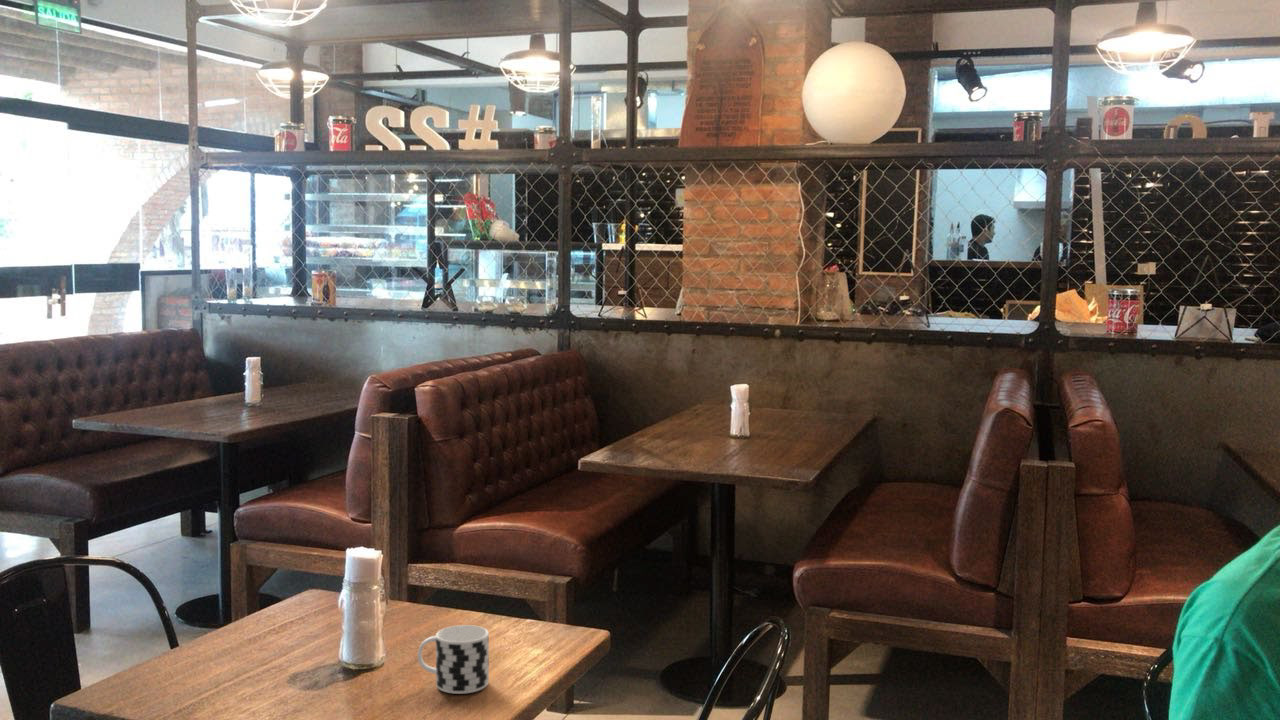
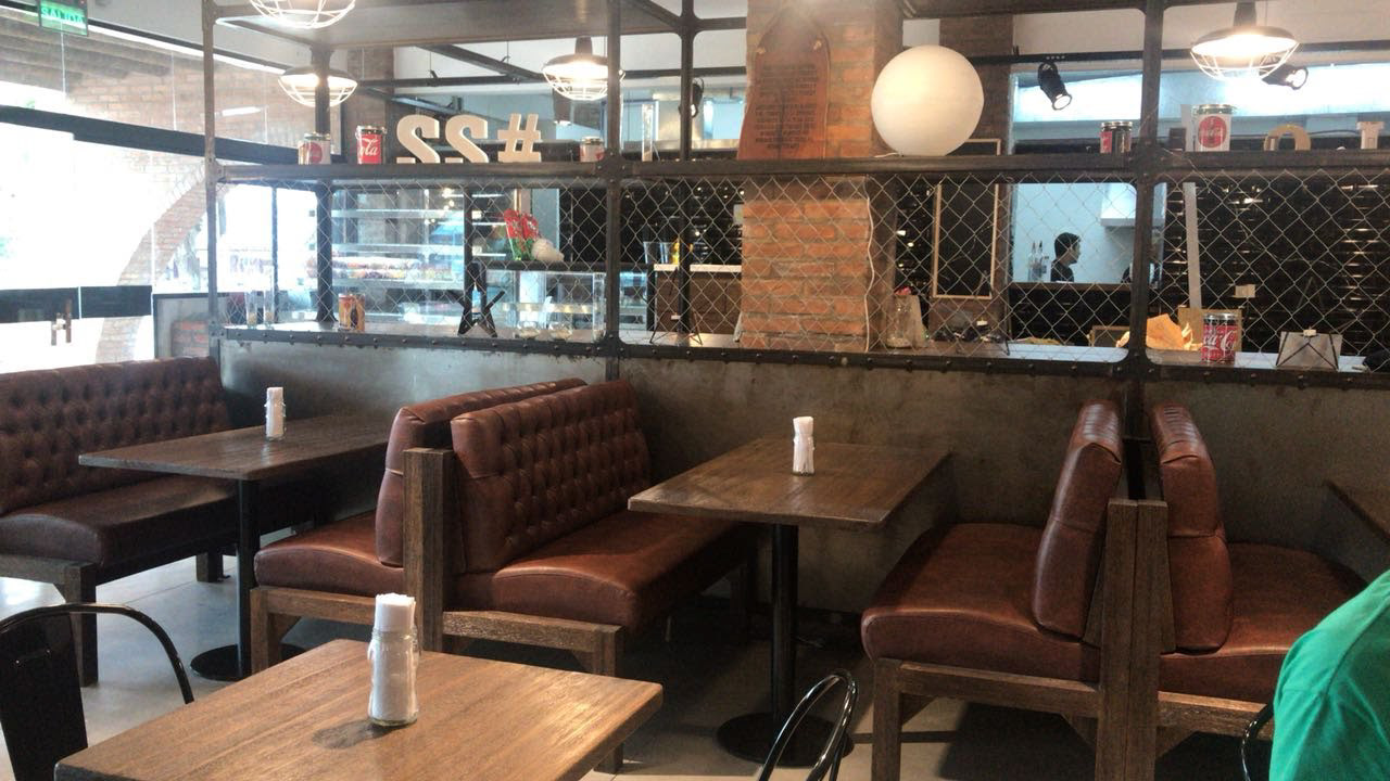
- cup [417,624,490,695]
